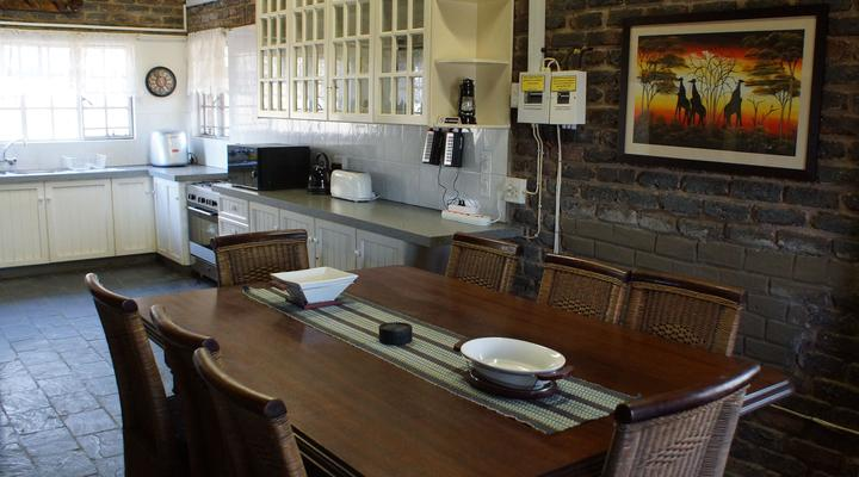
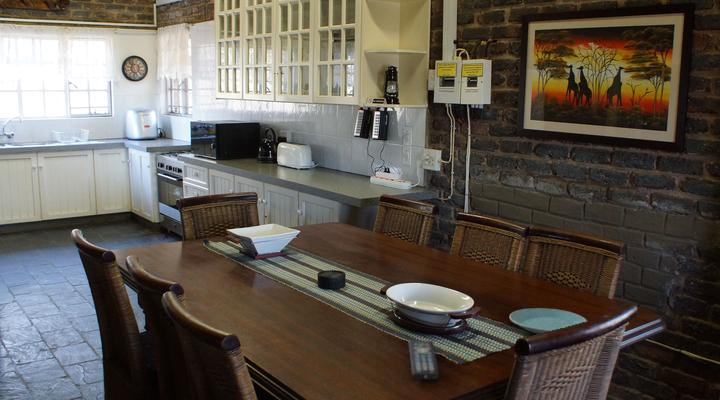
+ plate [509,307,588,335]
+ remote control [407,339,440,380]
